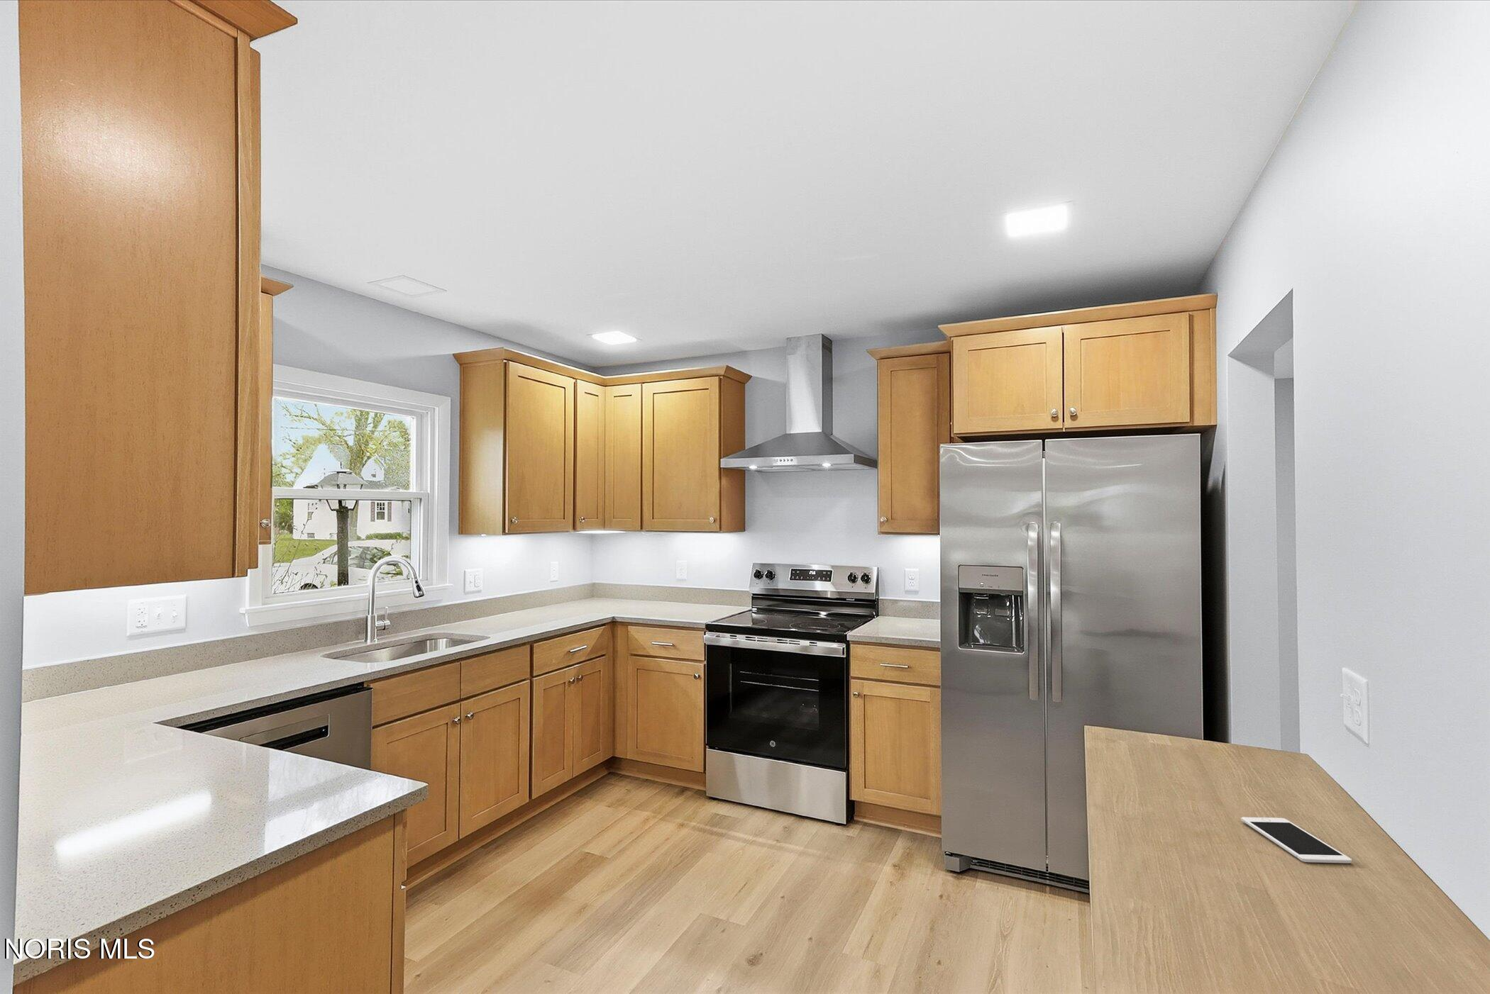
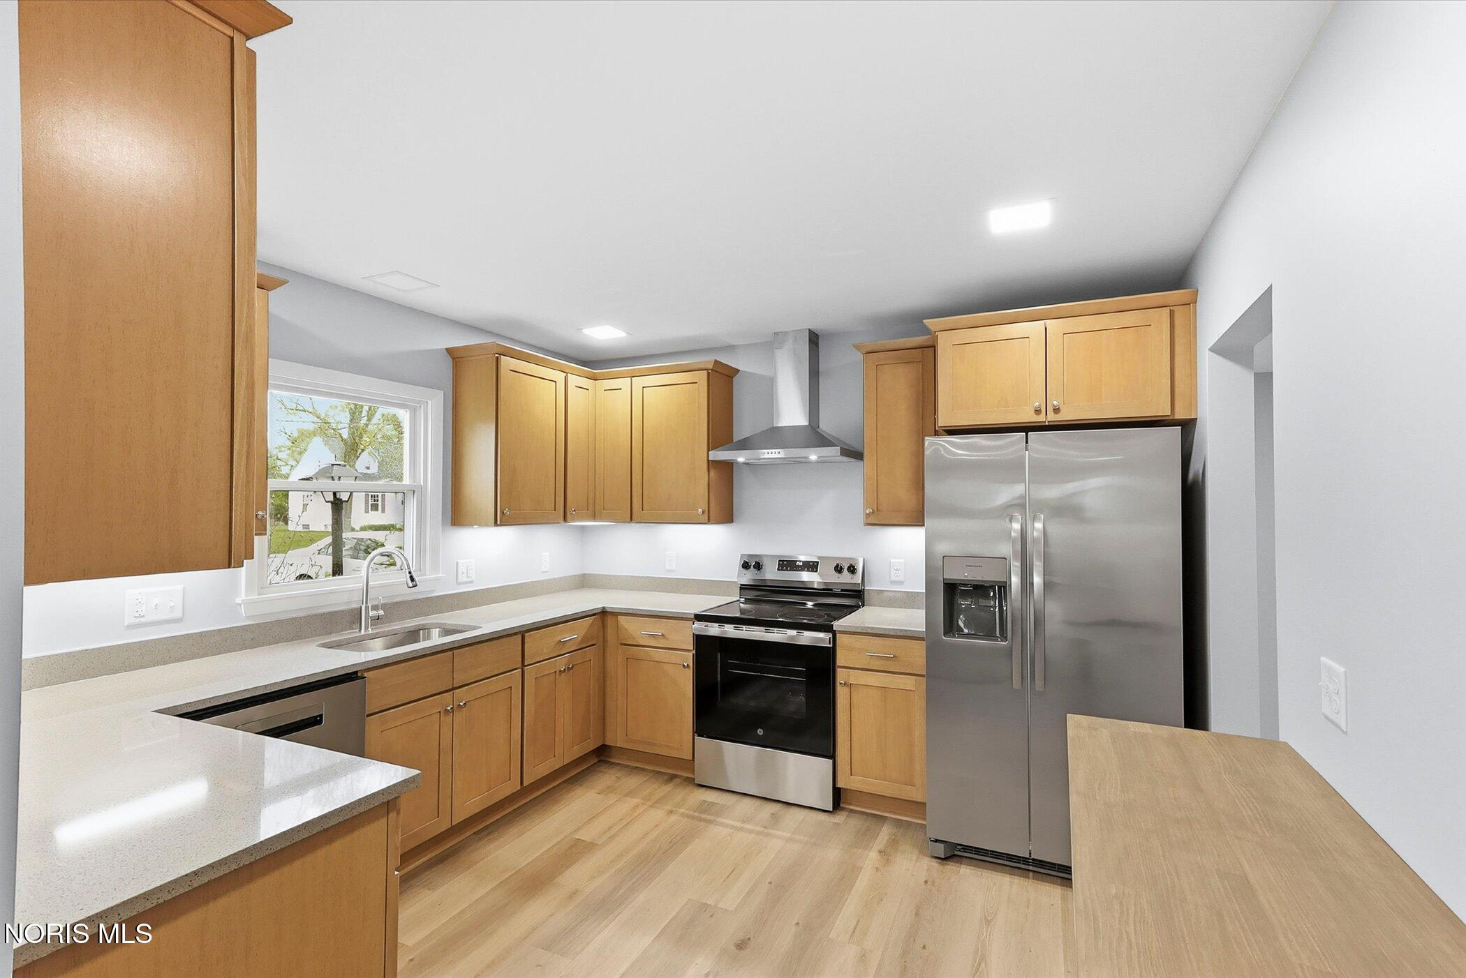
- cell phone [1241,816,1352,864]
